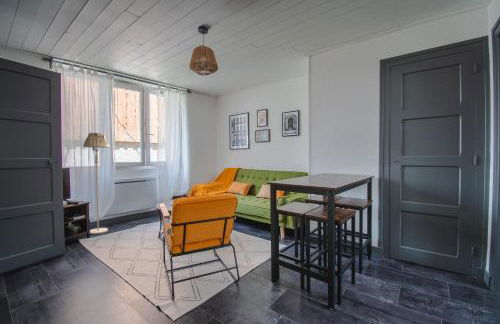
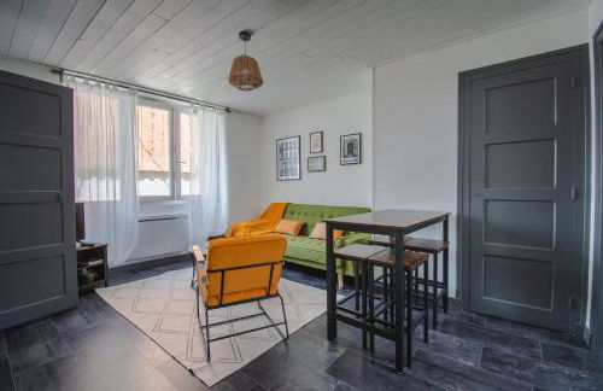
- floor lamp [82,132,110,235]
